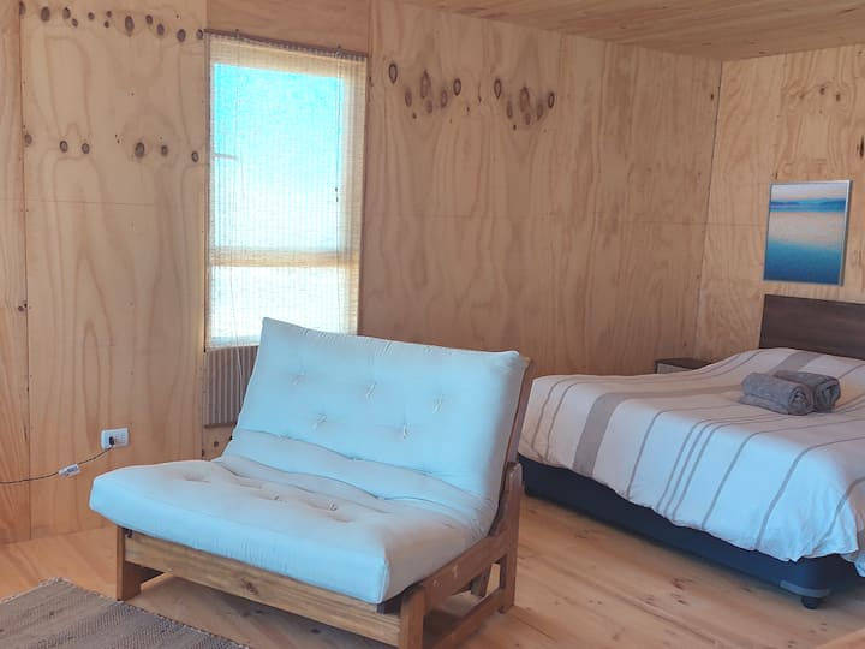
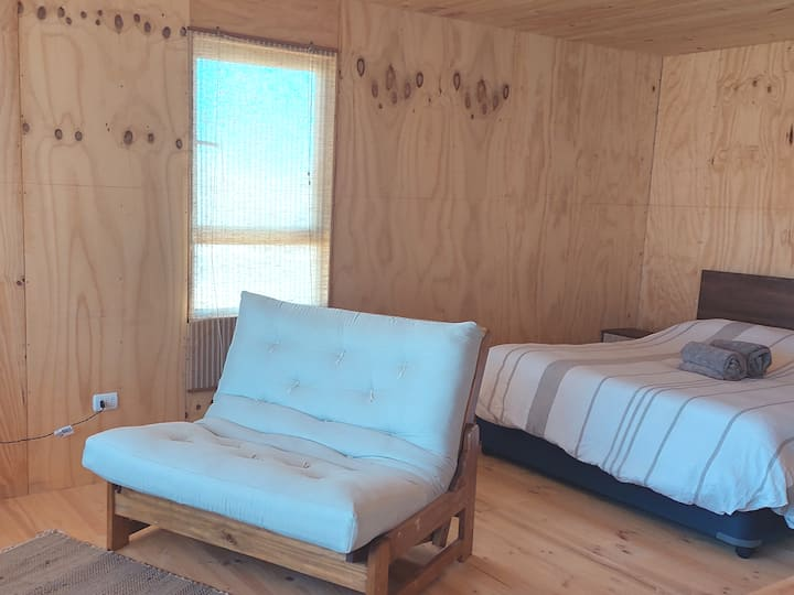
- wall art [760,179,854,288]
